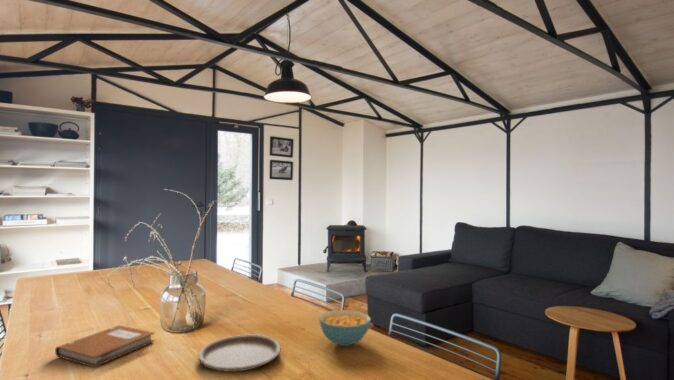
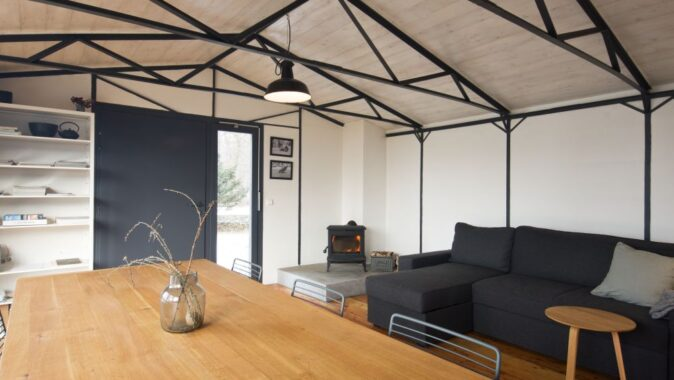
- notebook [54,324,155,368]
- plate [197,334,282,373]
- cereal bowl [318,309,372,347]
